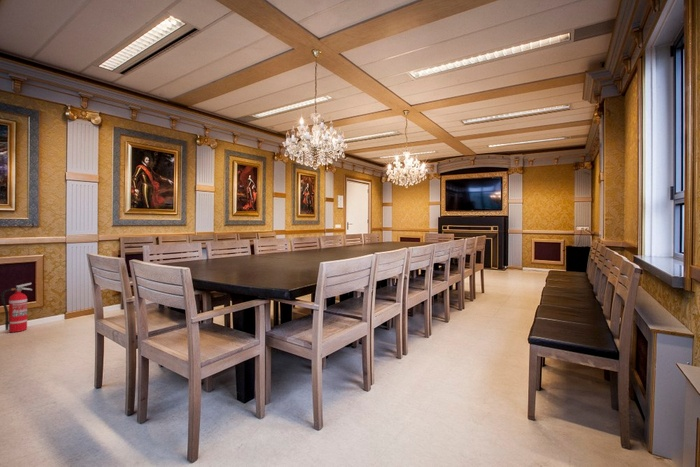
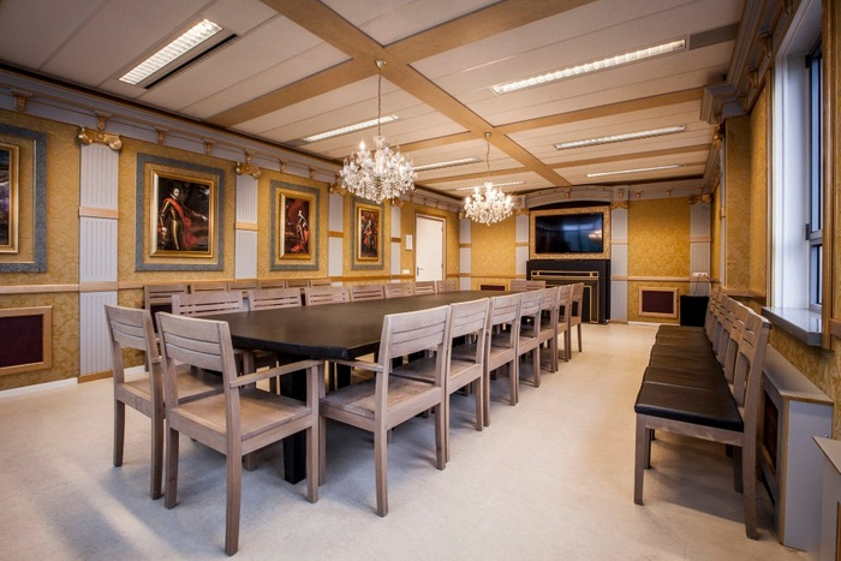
- fire extinguisher [0,282,33,333]
